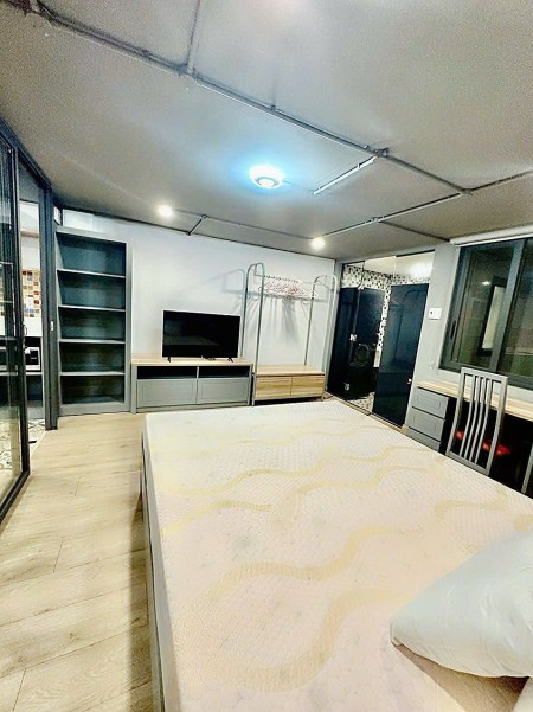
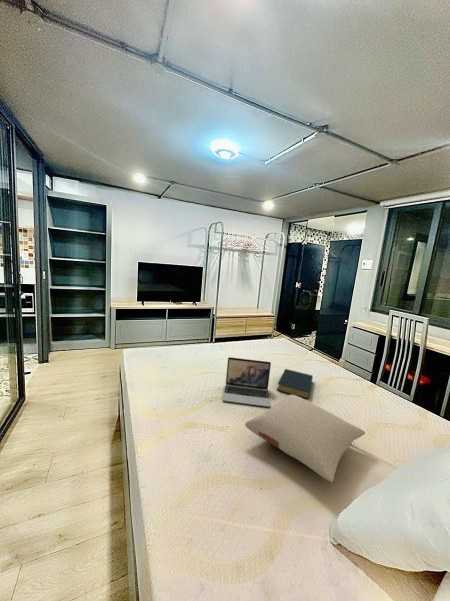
+ laptop [222,356,272,408]
+ pillow [244,394,366,483]
+ hardback book [276,368,314,400]
